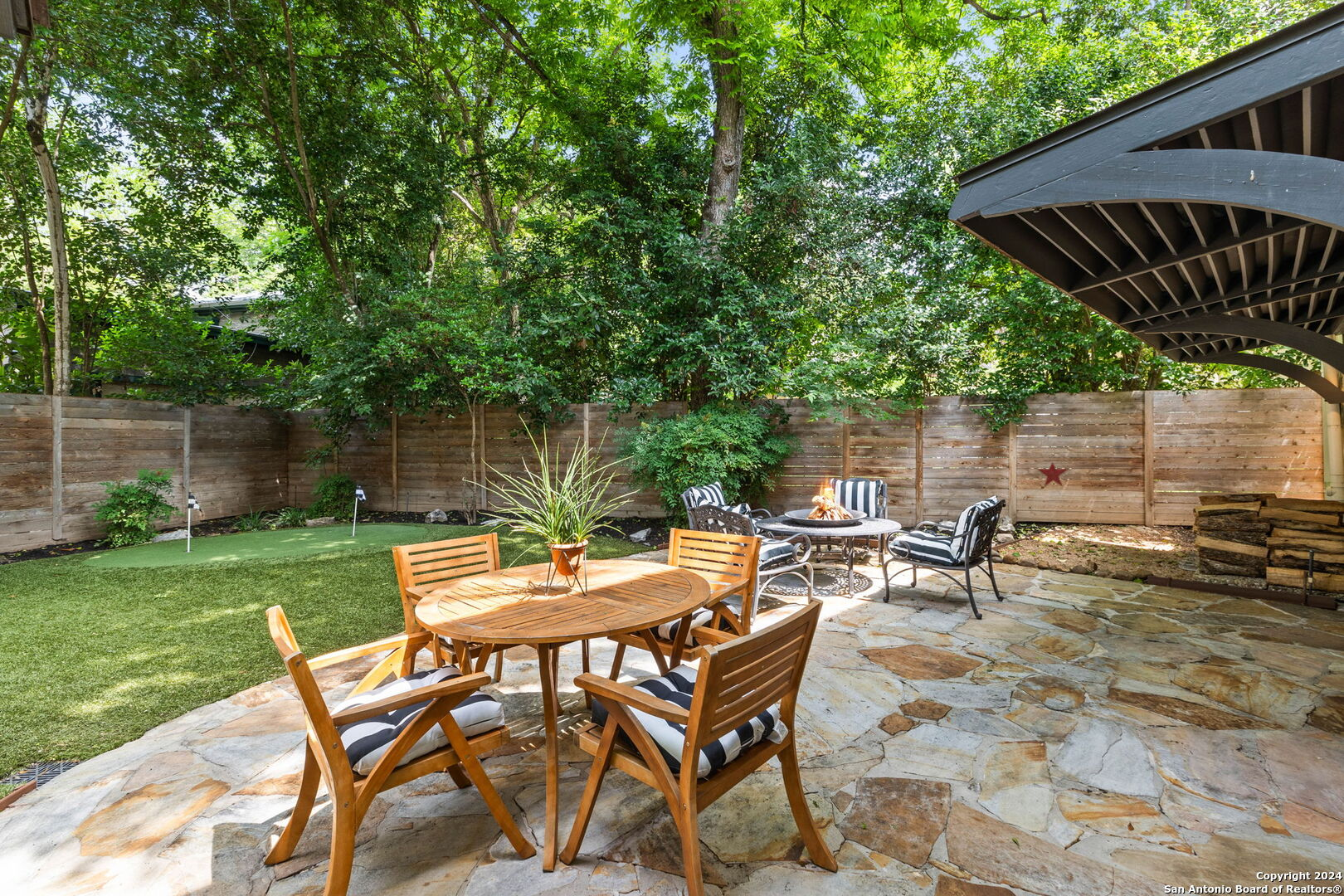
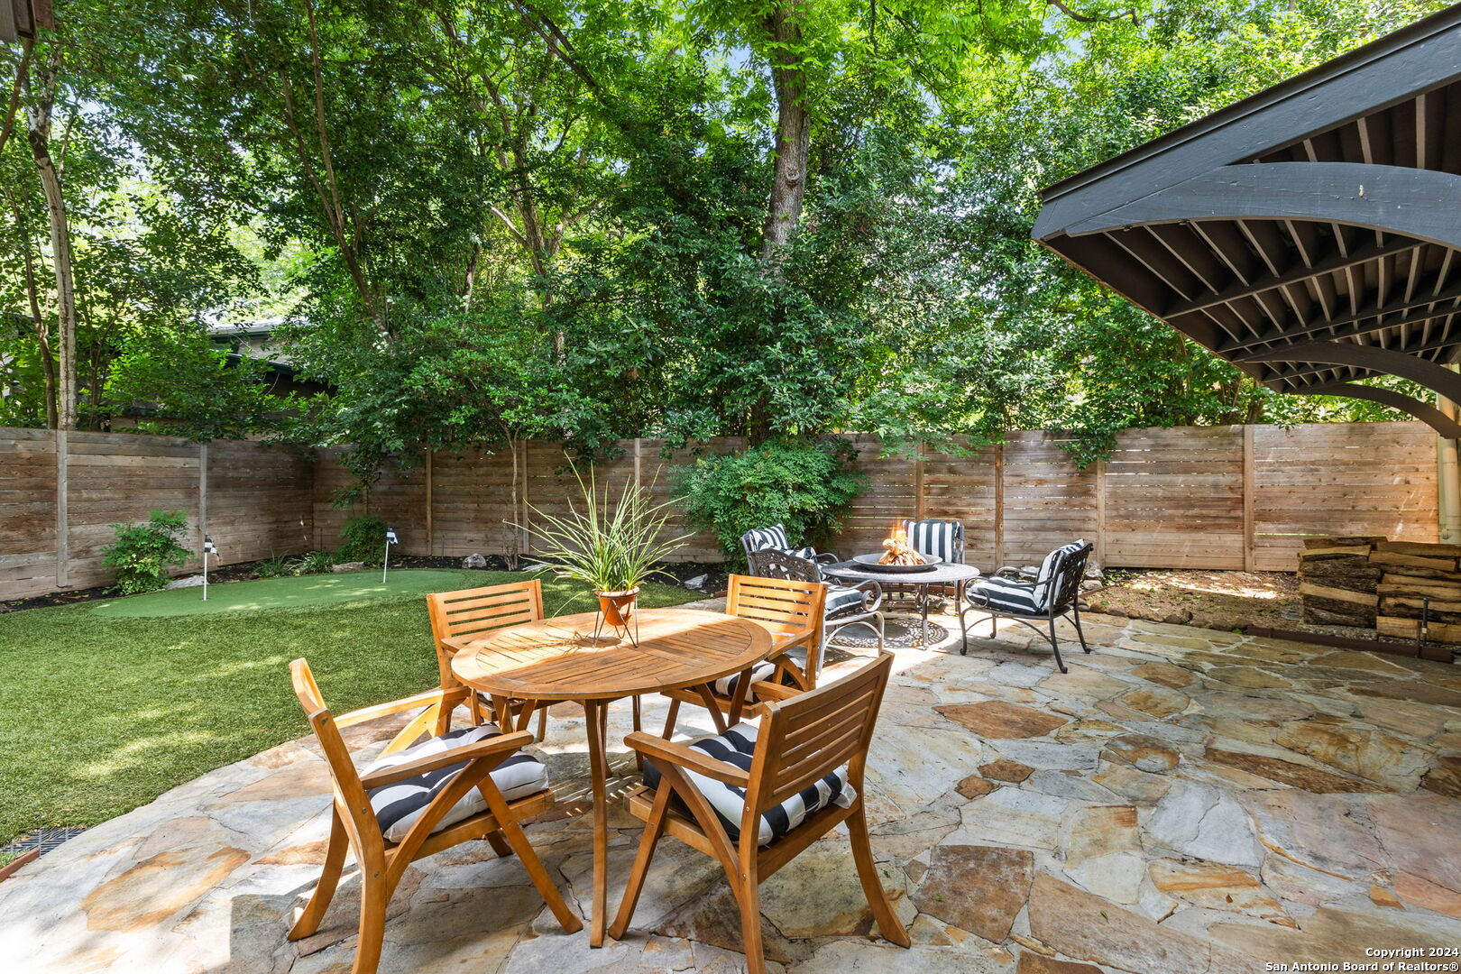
- decorative star [1036,461,1069,488]
